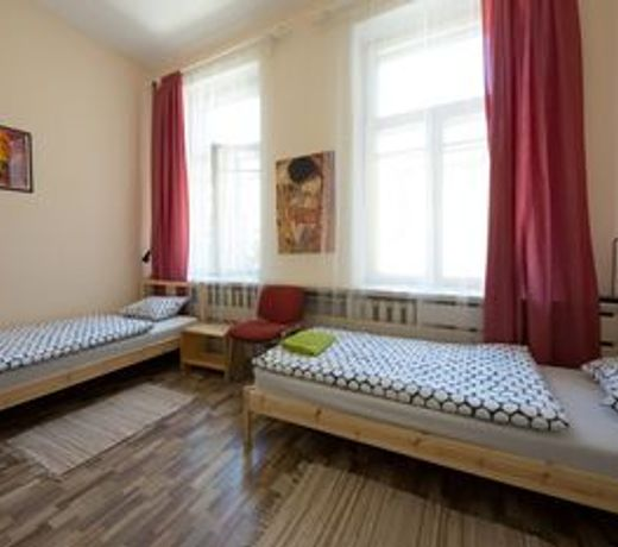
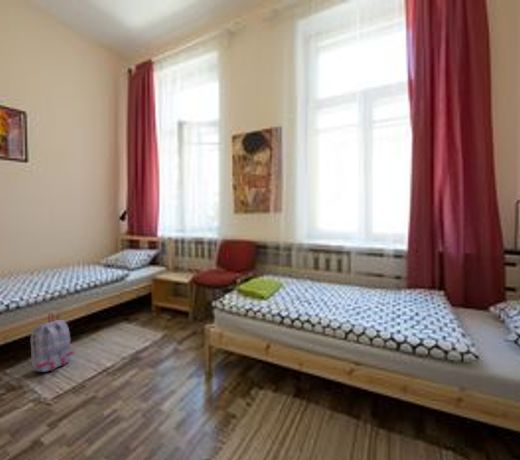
+ backpack [30,312,75,373]
